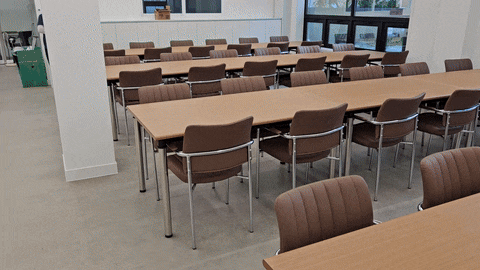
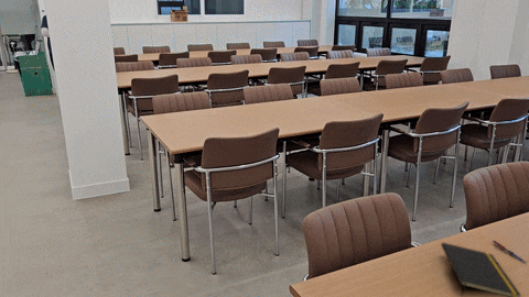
+ pen [492,240,528,264]
+ notepad [440,241,522,297]
